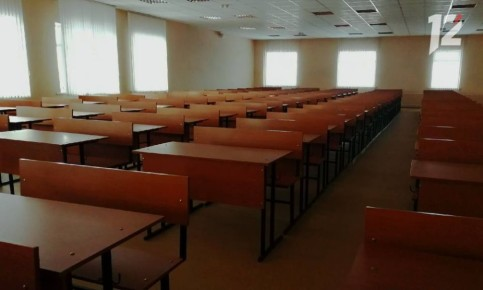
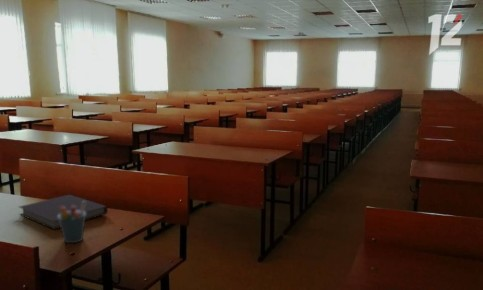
+ pen holder [58,201,86,244]
+ notebook [18,194,109,231]
